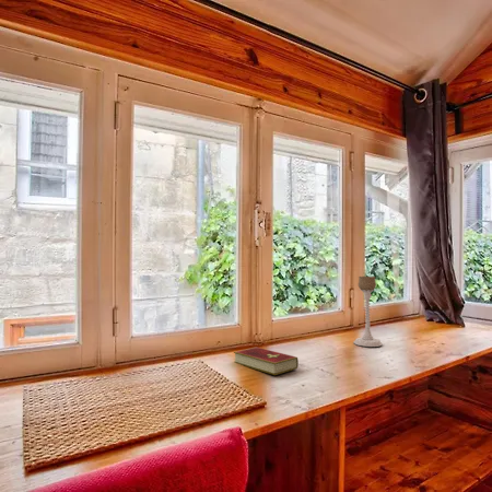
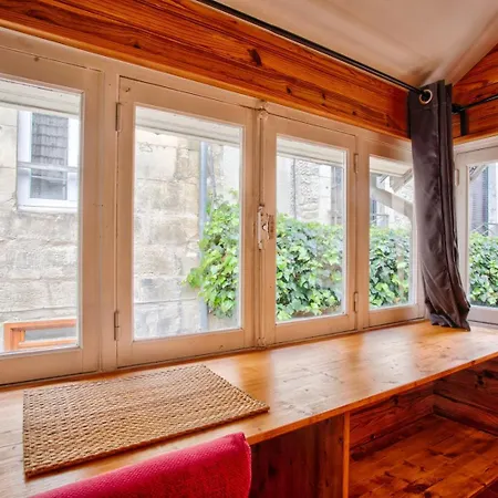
- hardcover book [233,347,300,376]
- candle holder [353,276,384,348]
